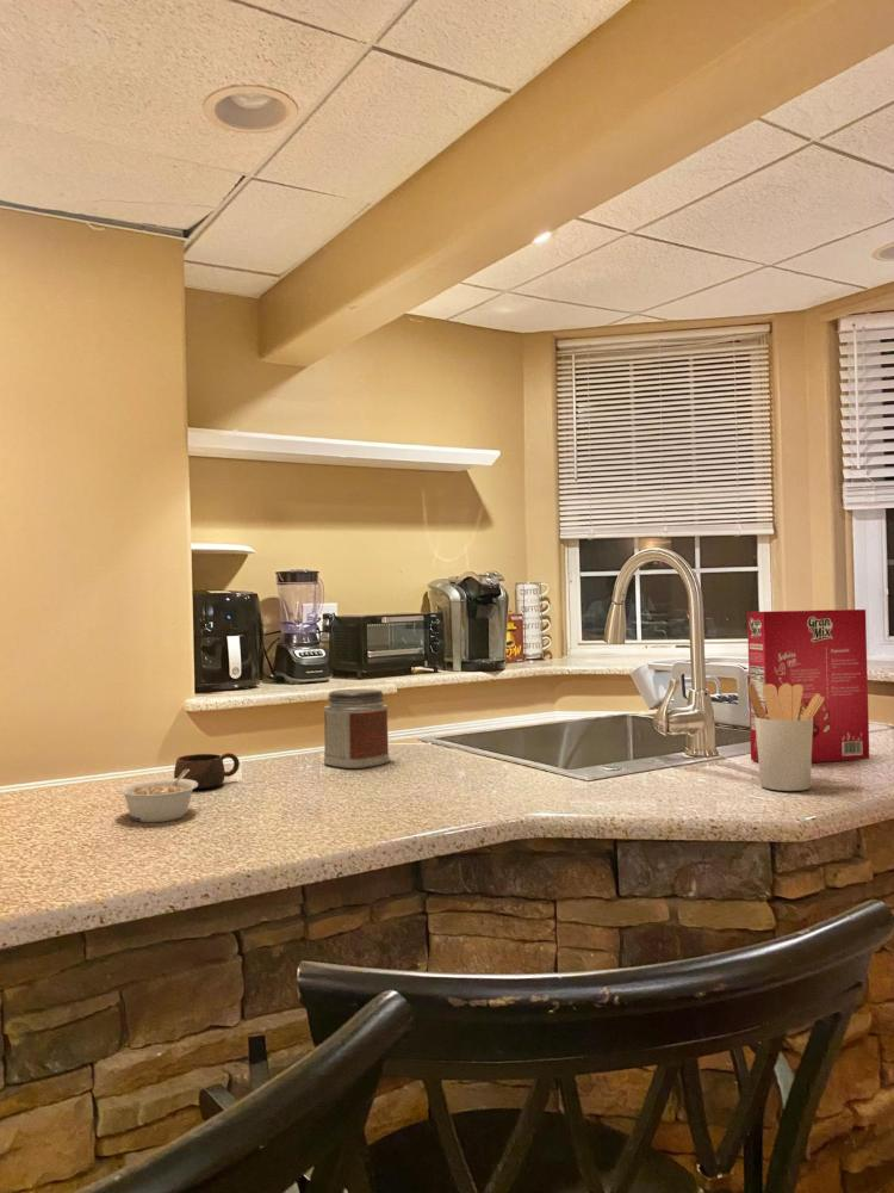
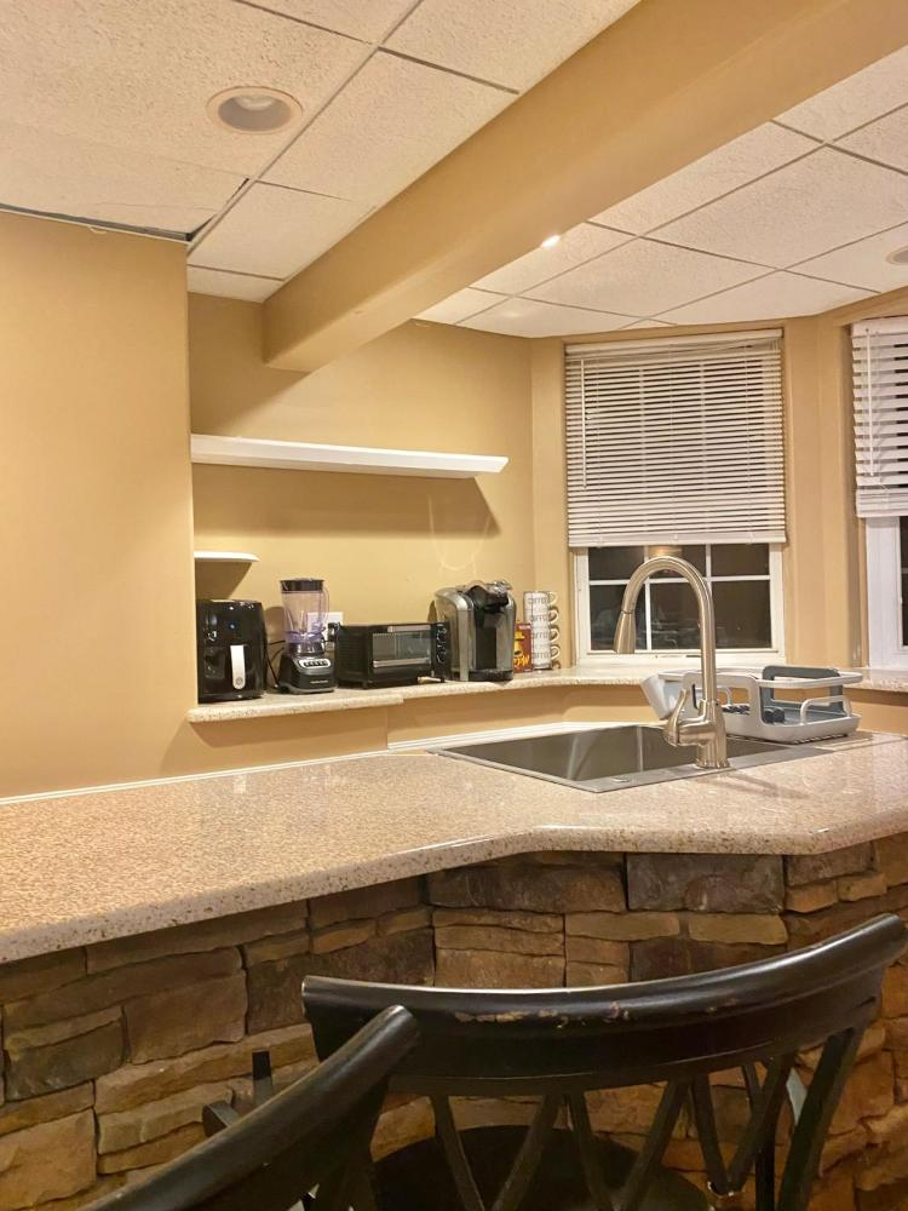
- utensil holder [746,682,825,792]
- cereal box [746,608,870,764]
- jar [322,688,391,769]
- legume [117,769,198,823]
- cup [173,752,241,790]
